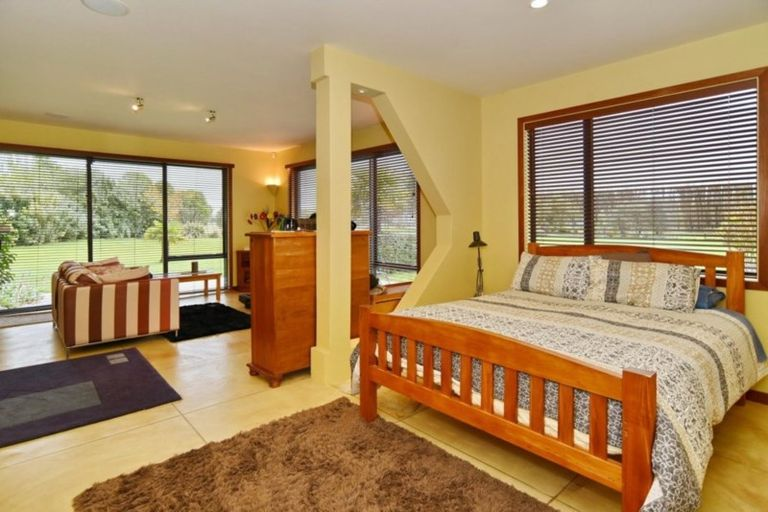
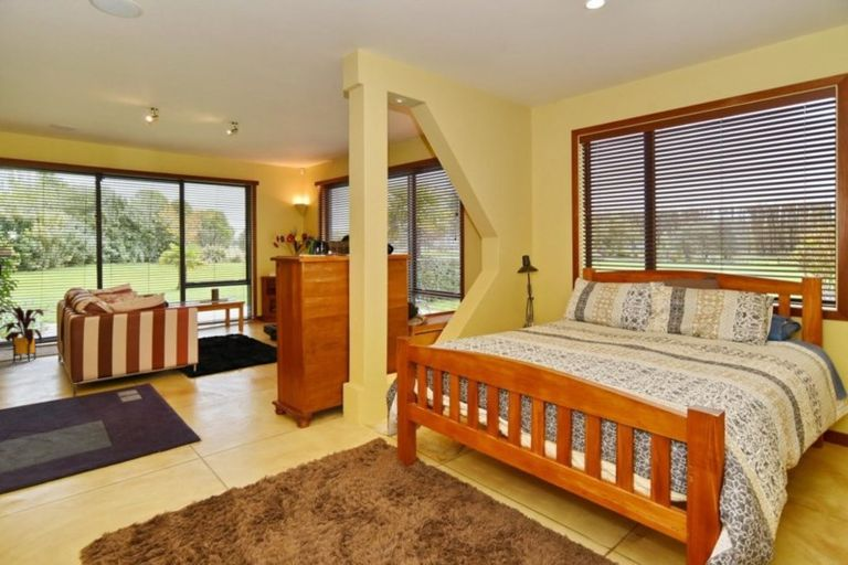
+ house plant [0,305,54,363]
